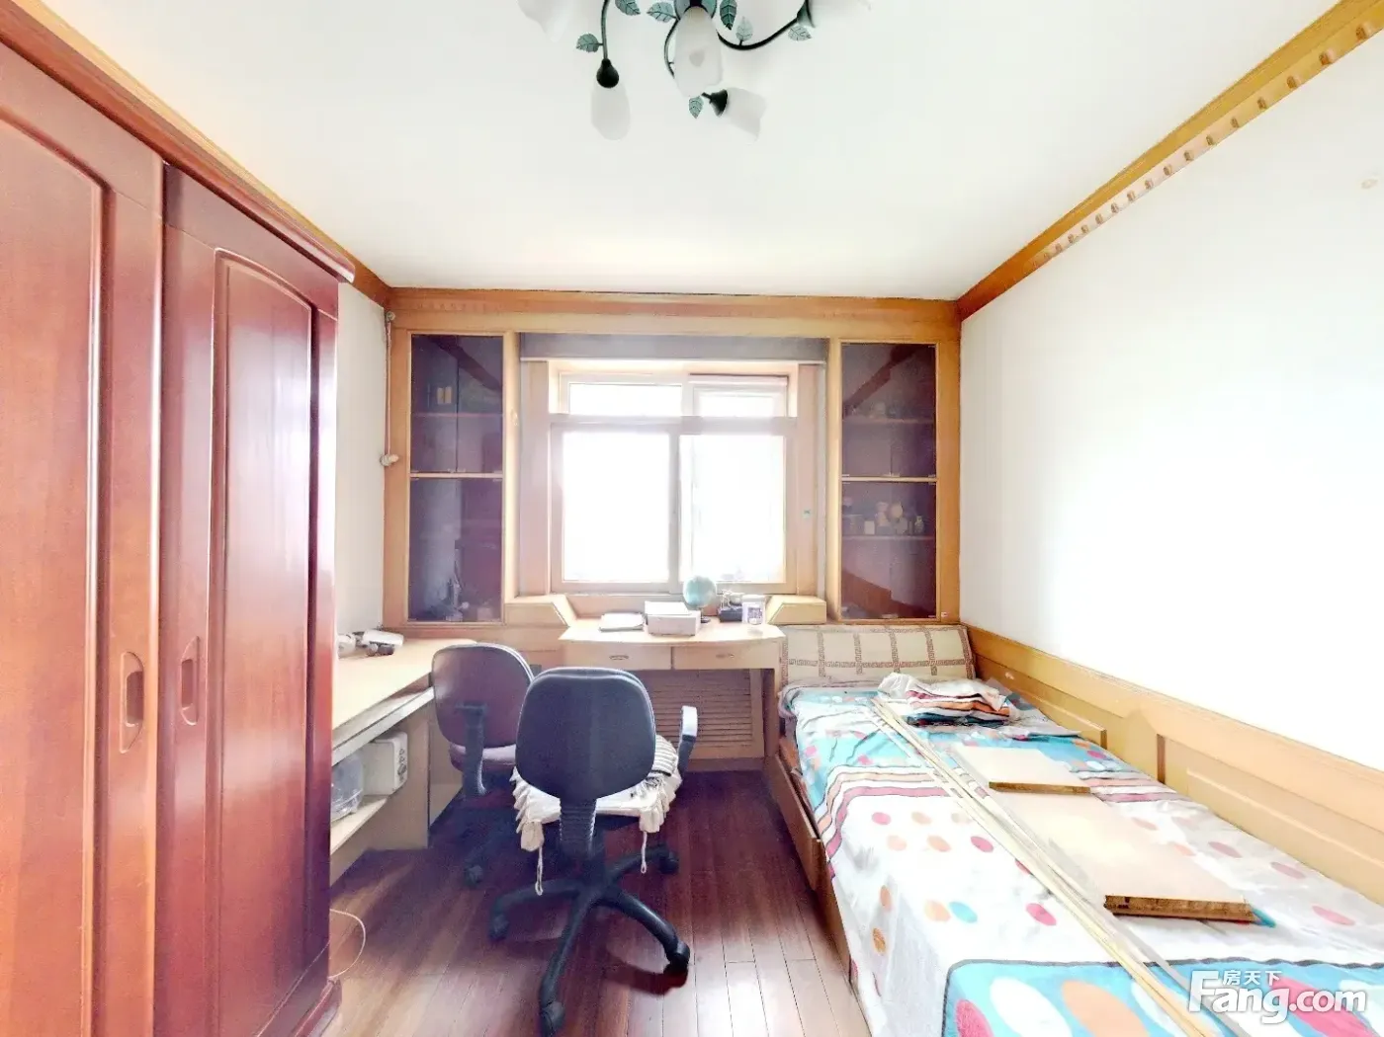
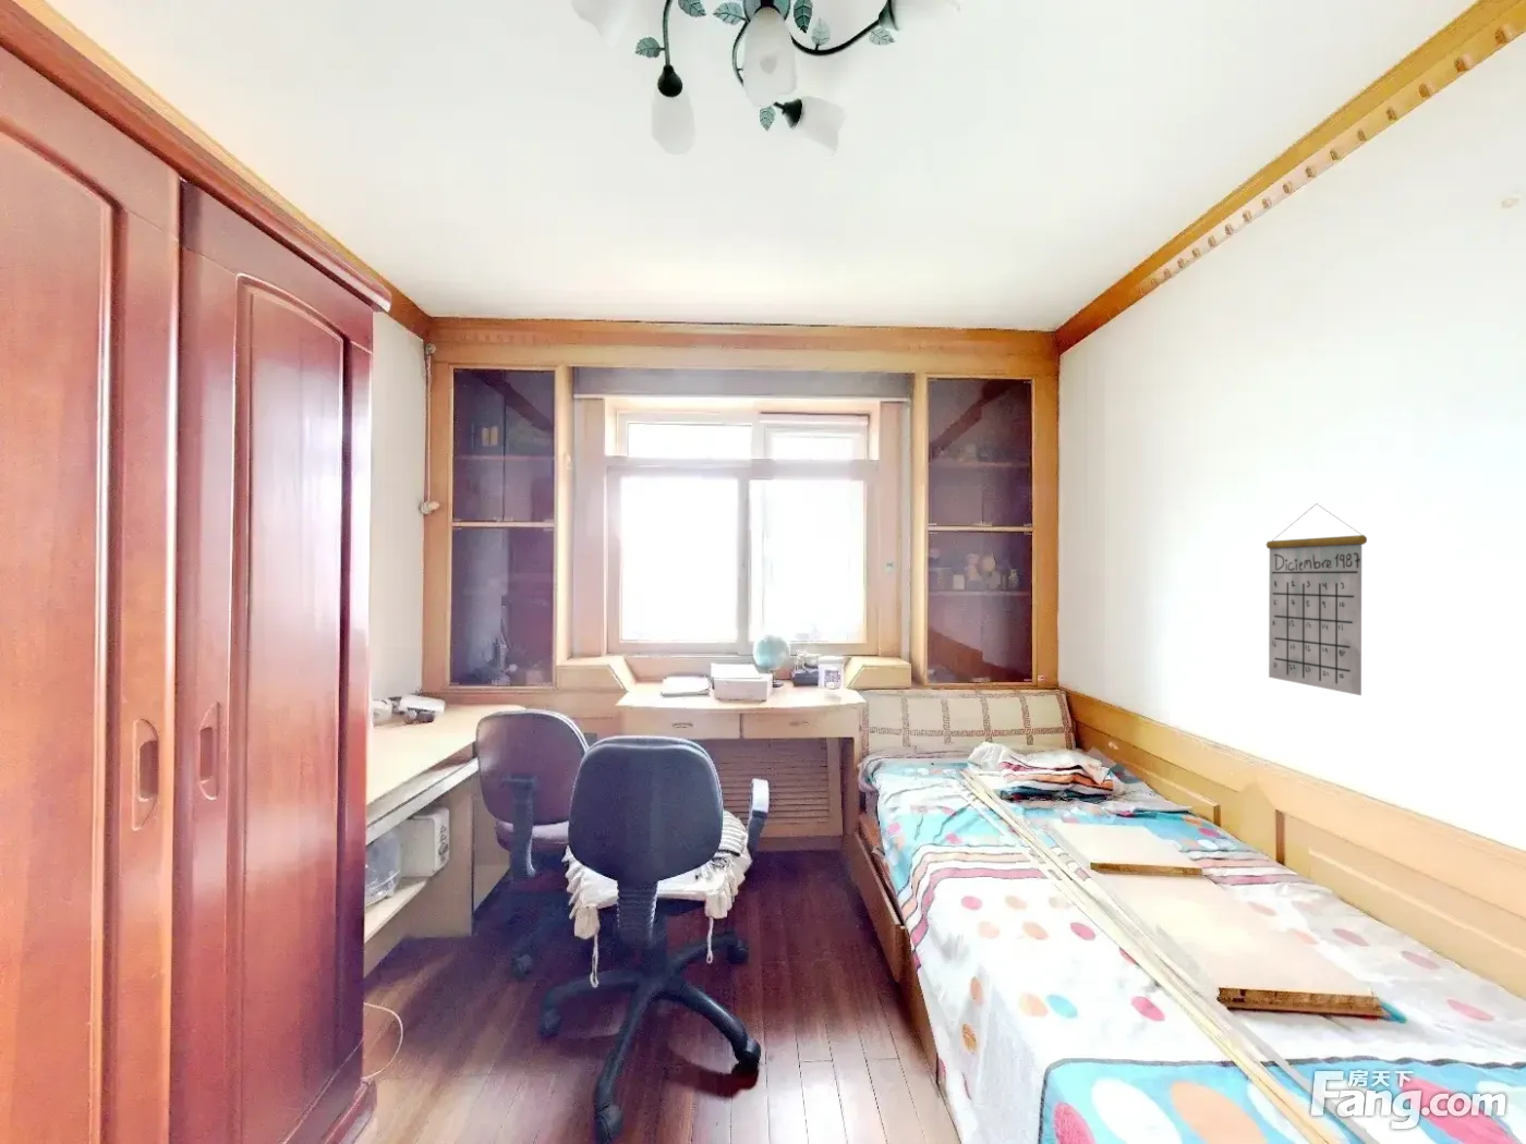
+ calendar [1265,502,1367,696]
